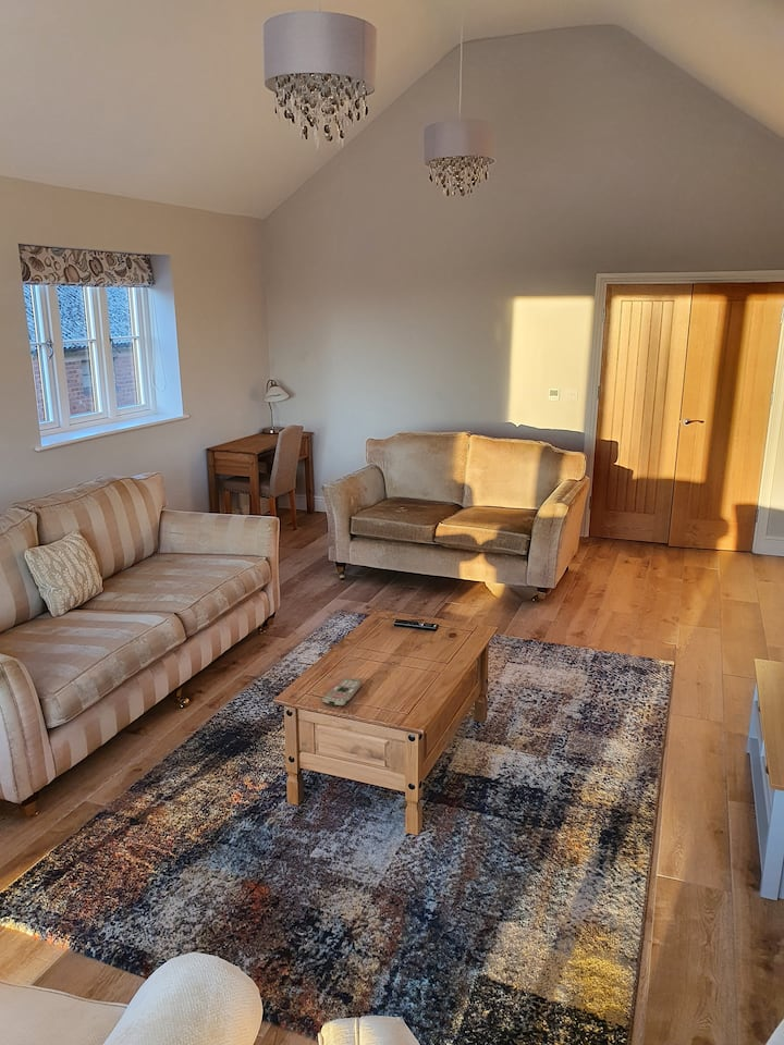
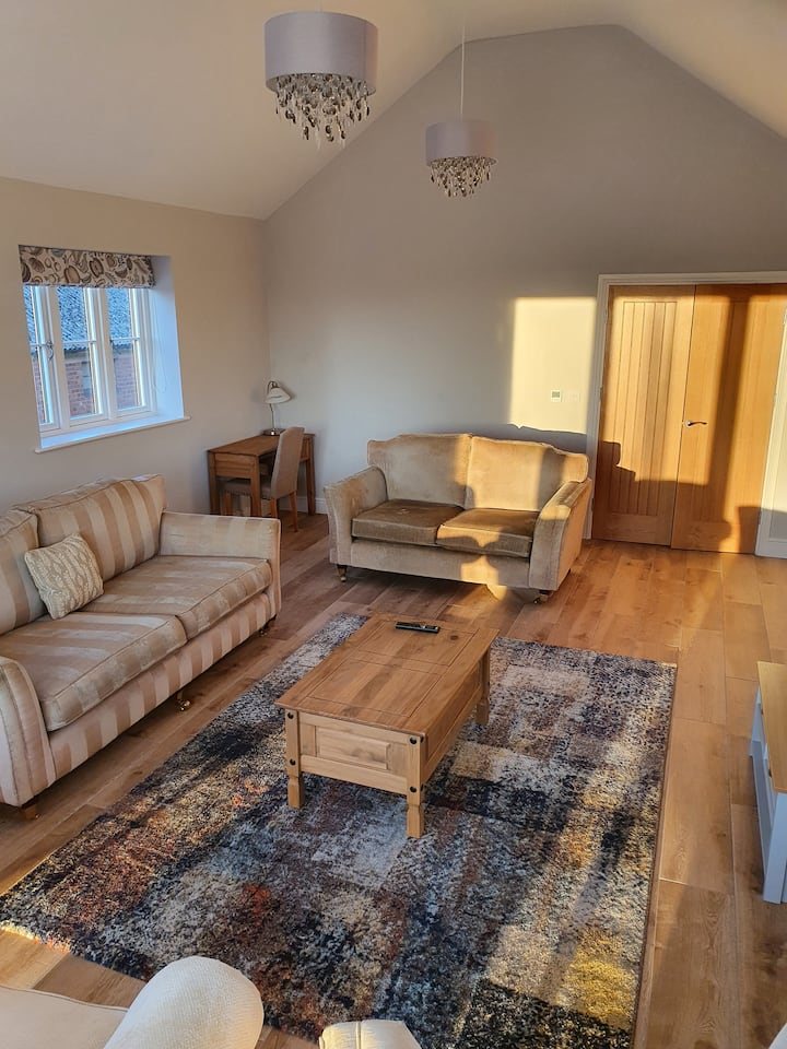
- remote control [321,678,363,708]
